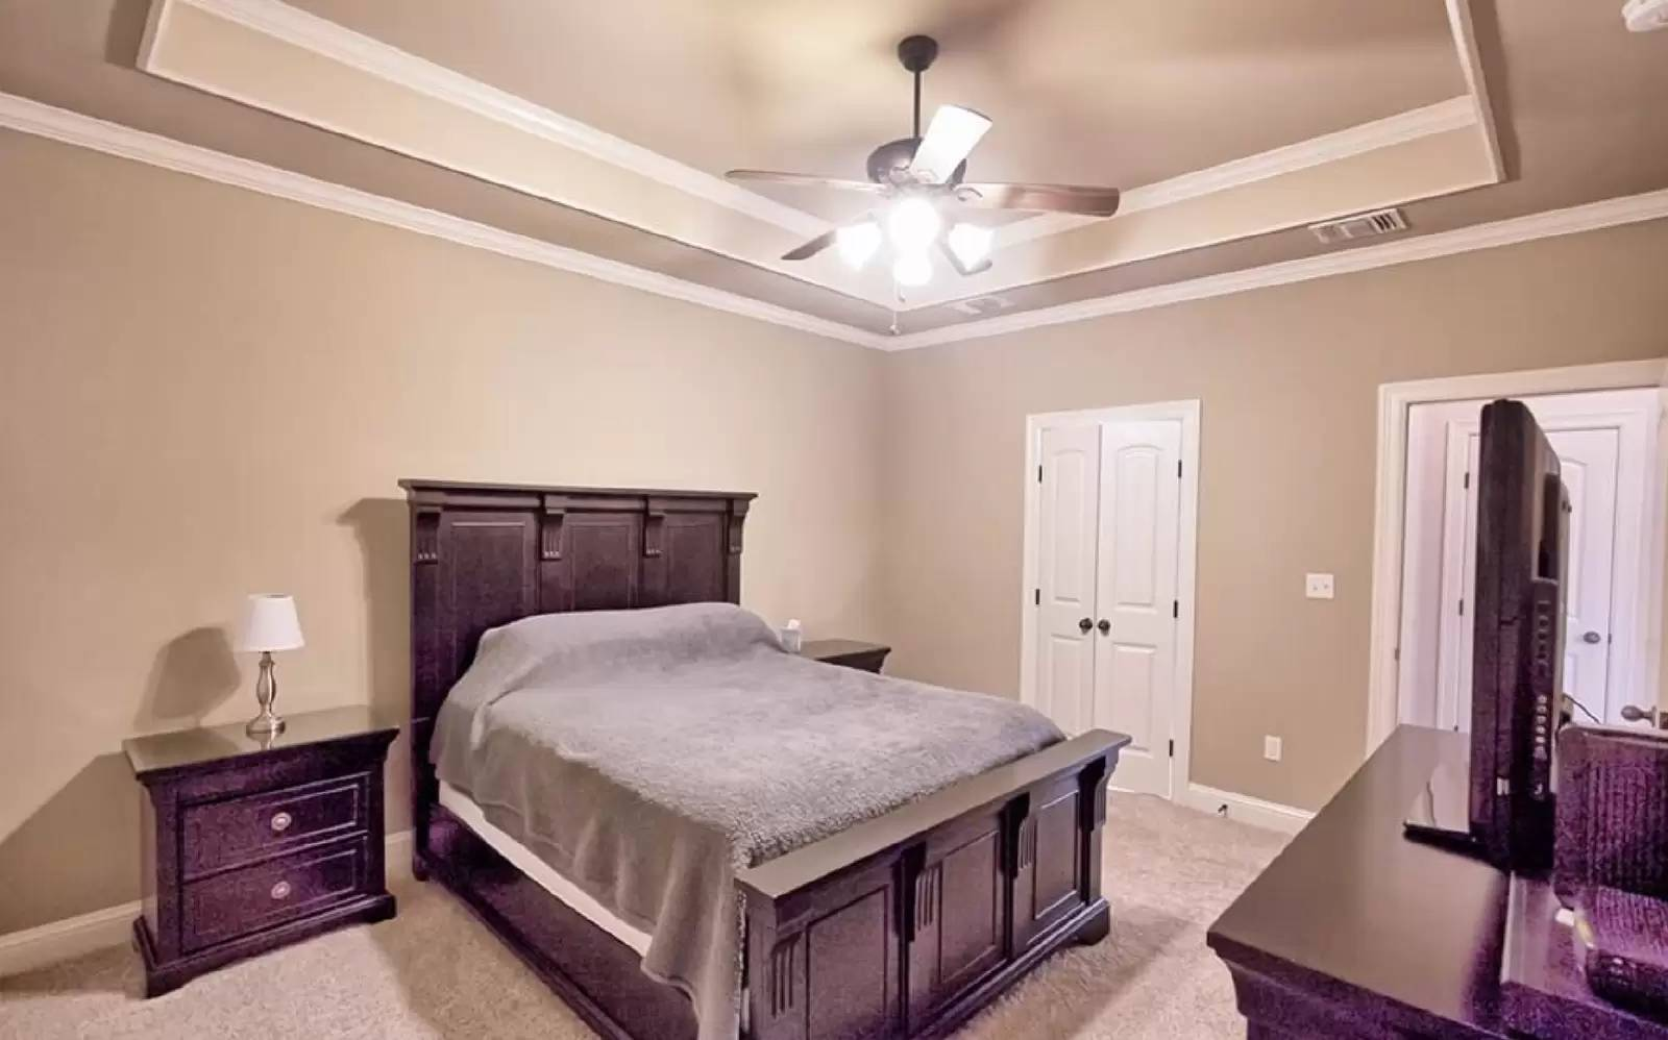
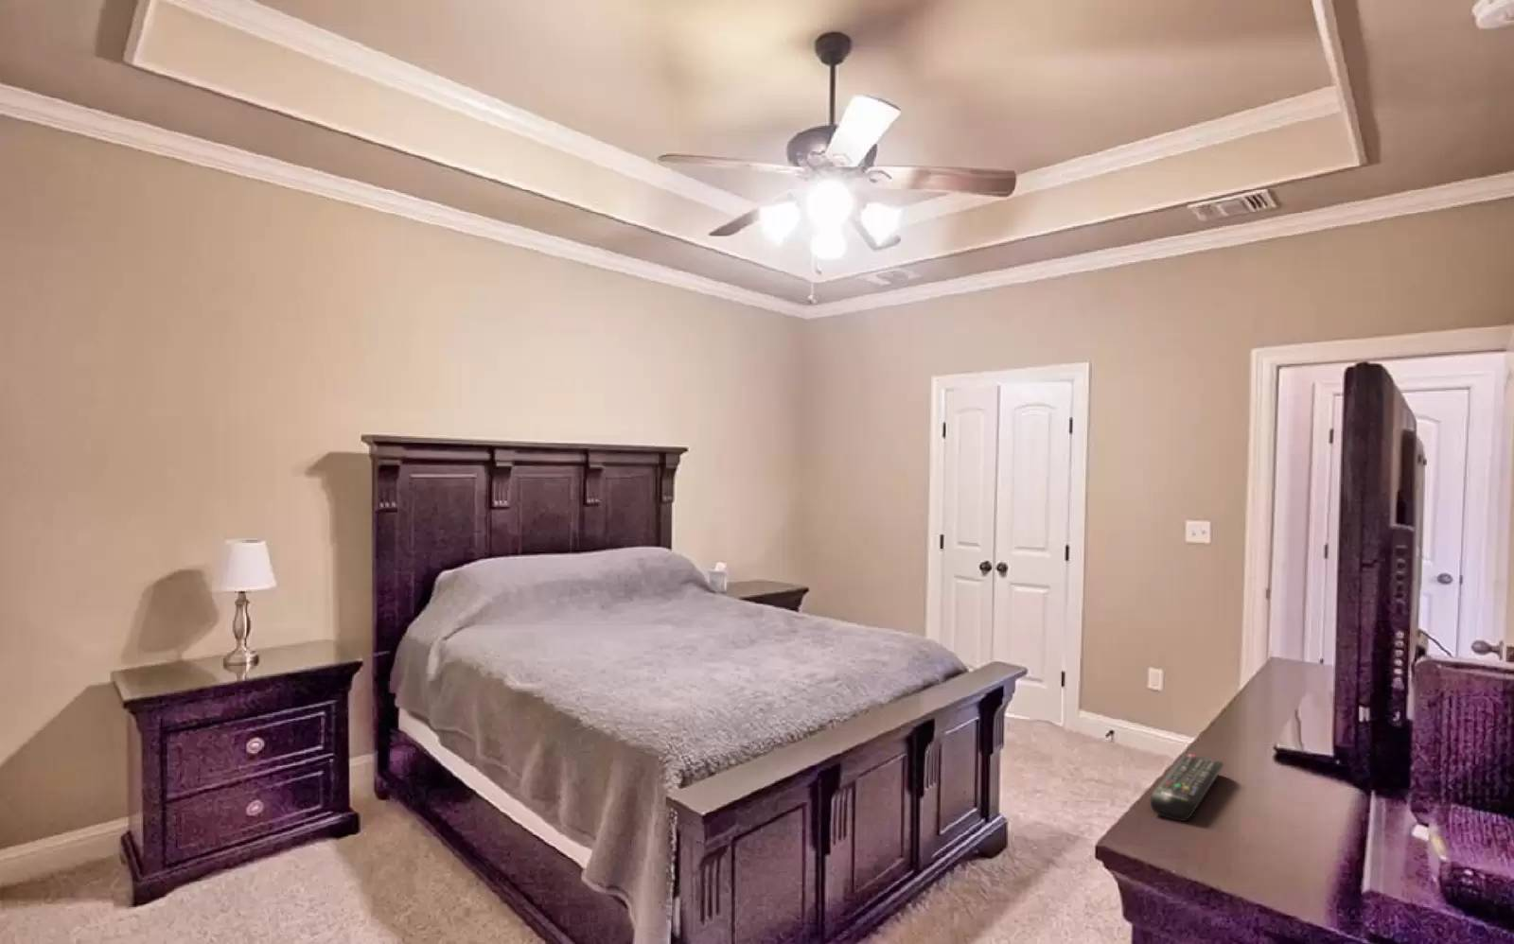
+ remote control [1150,752,1225,822]
